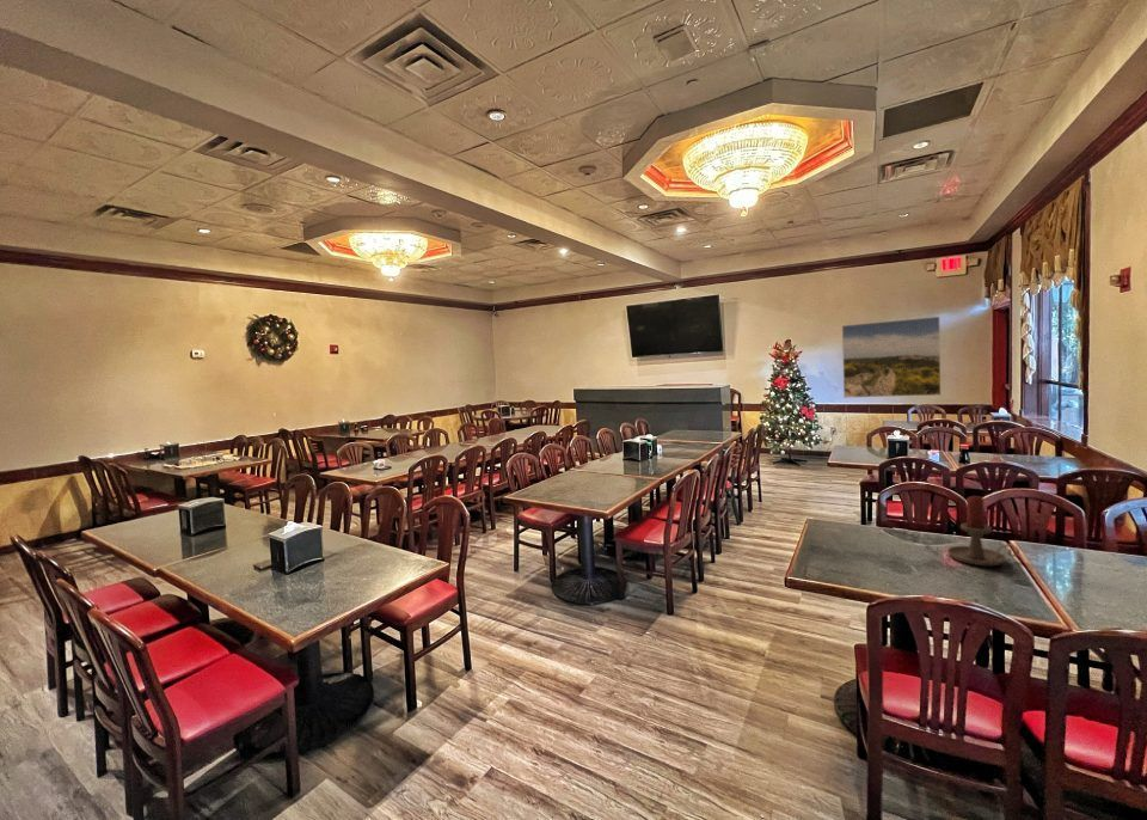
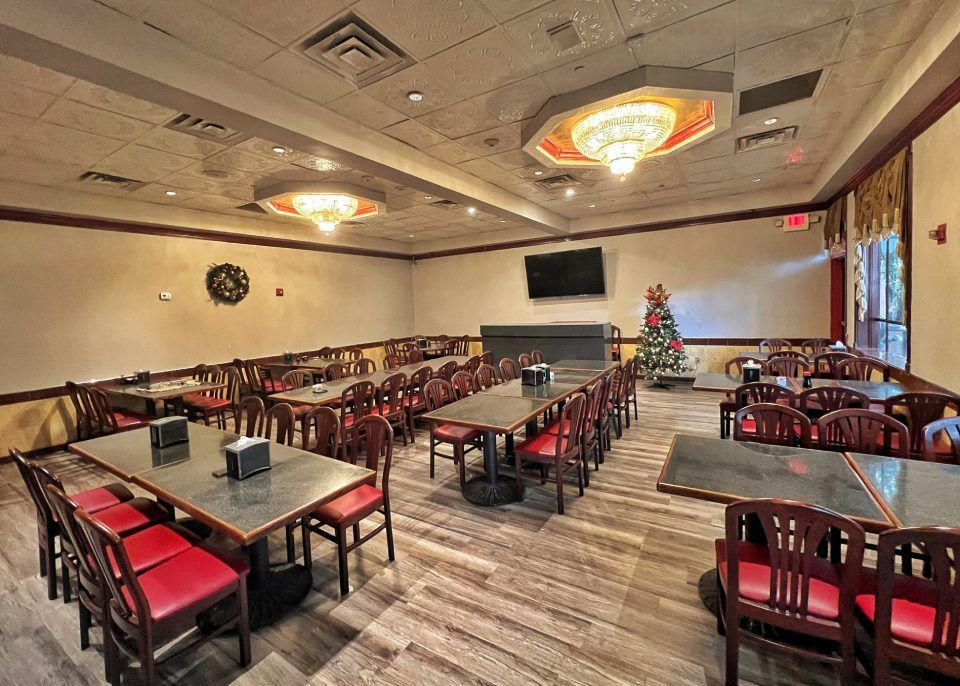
- candle holder [946,495,1020,567]
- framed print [841,316,941,399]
